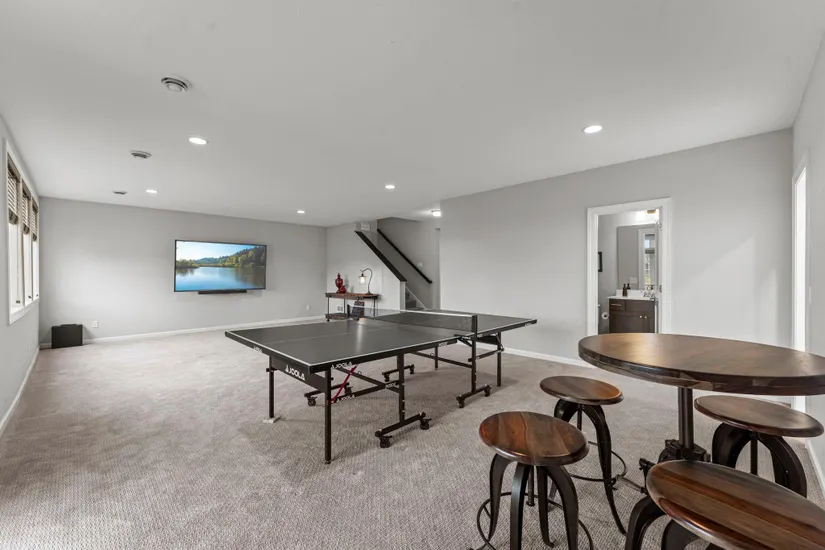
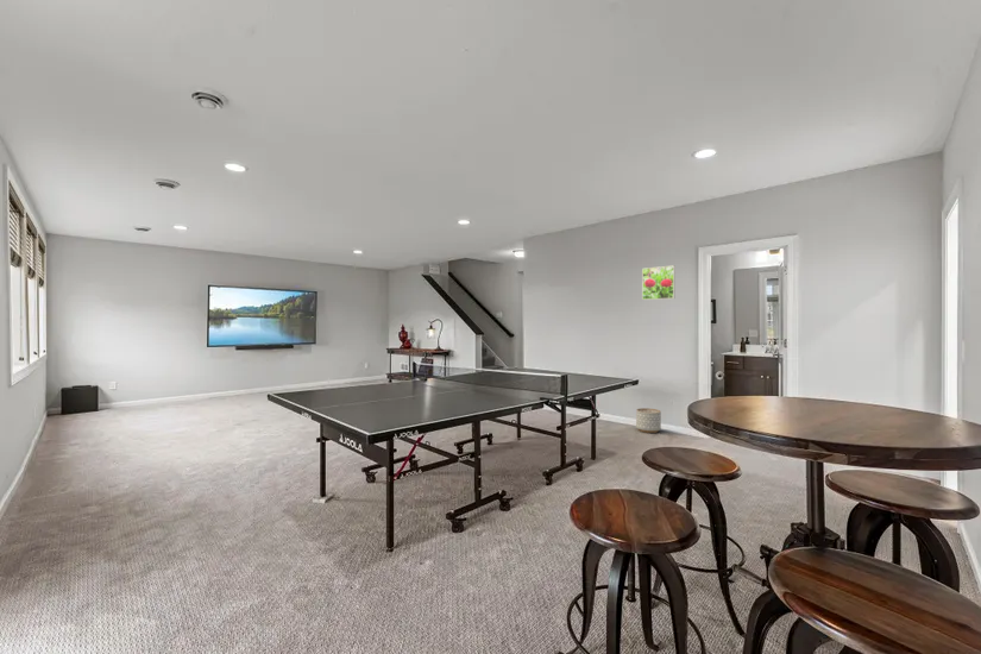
+ planter [635,407,662,434]
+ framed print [641,264,677,301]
